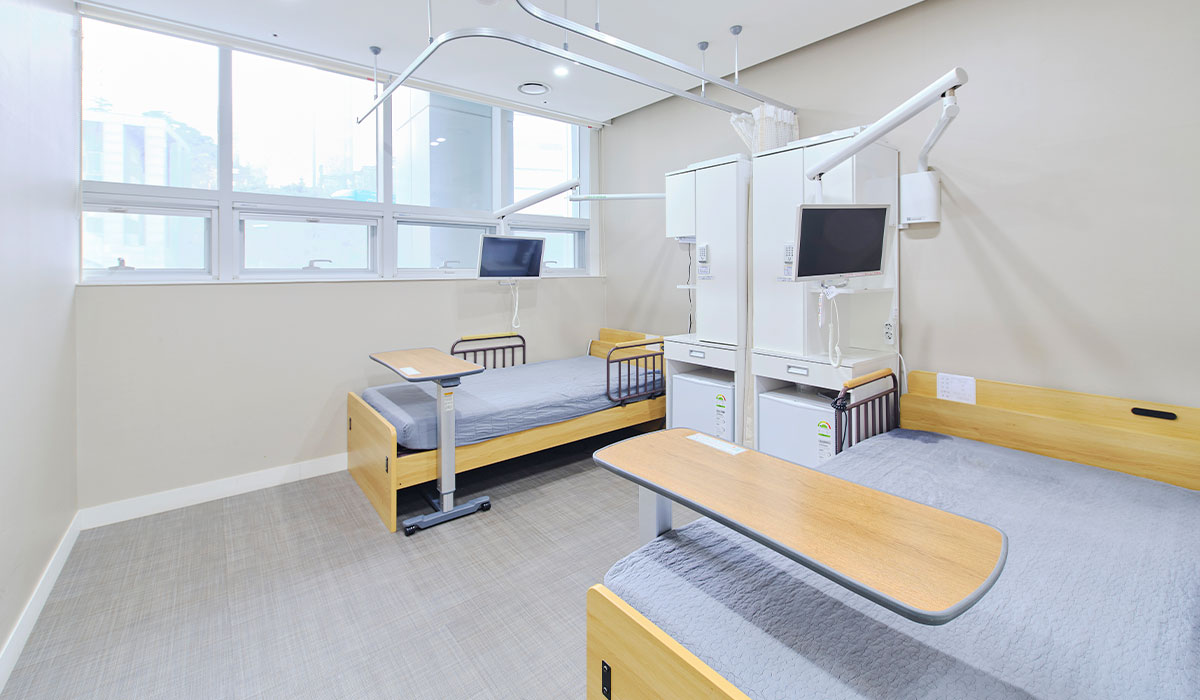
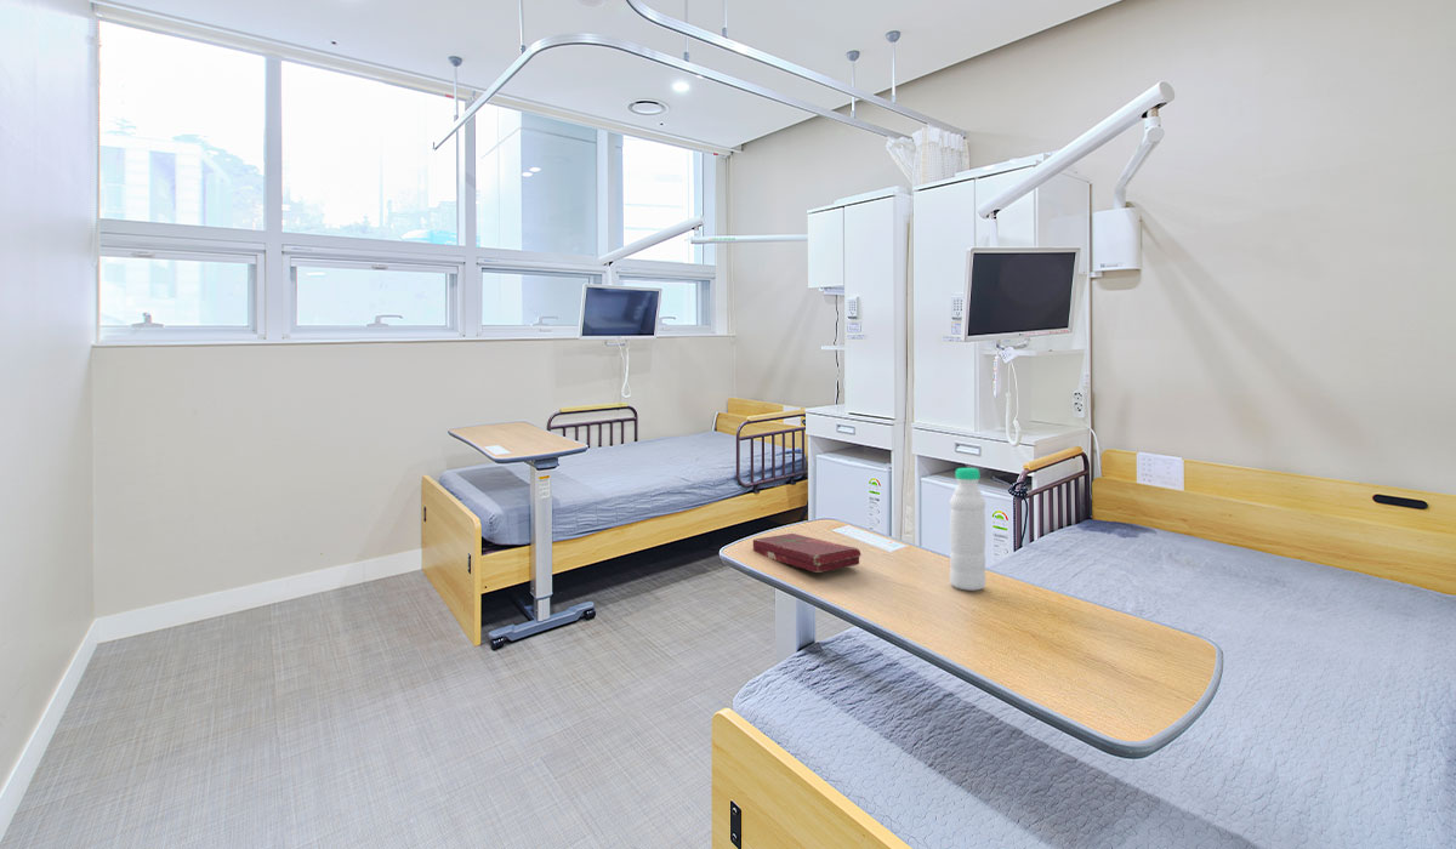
+ book [752,532,863,574]
+ water bottle [949,467,986,592]
